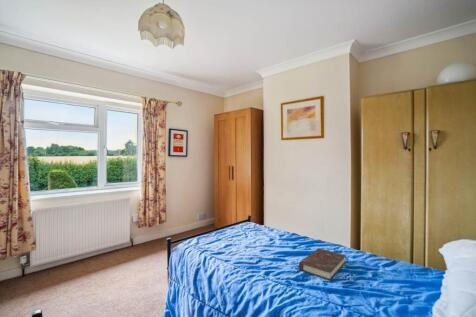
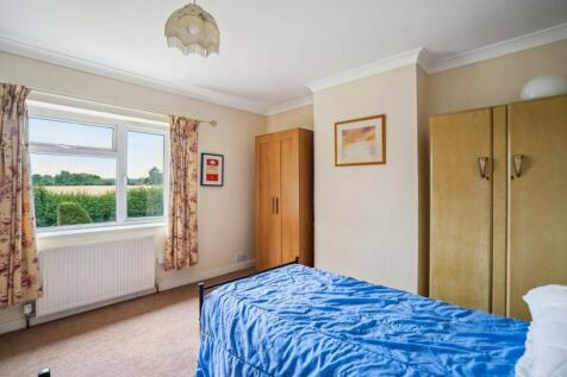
- book [298,247,347,281]
